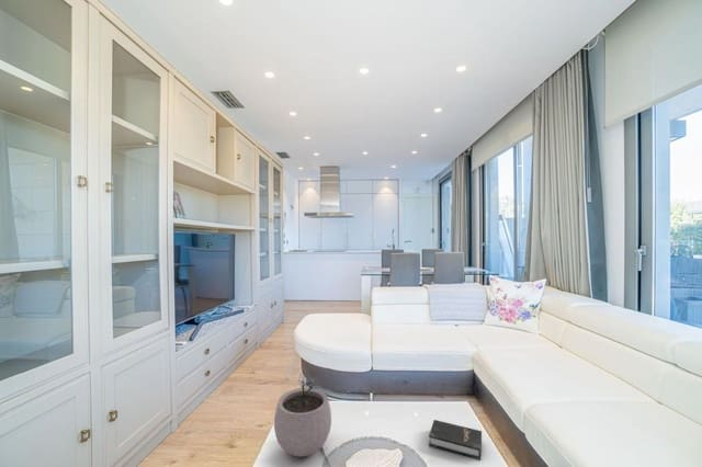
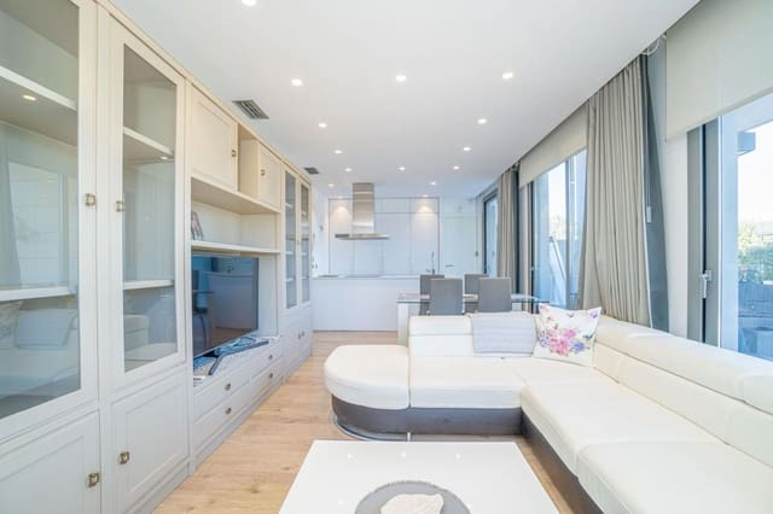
- hardback book [428,419,483,462]
- plant pot [273,379,332,458]
